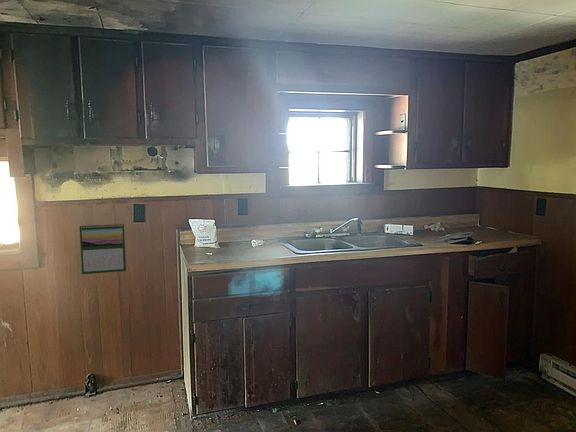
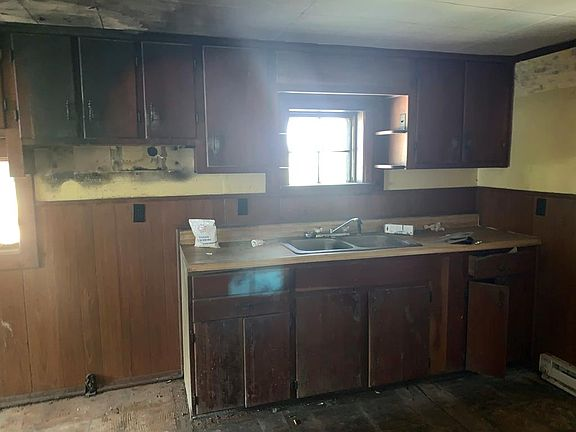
- calendar [78,222,127,275]
